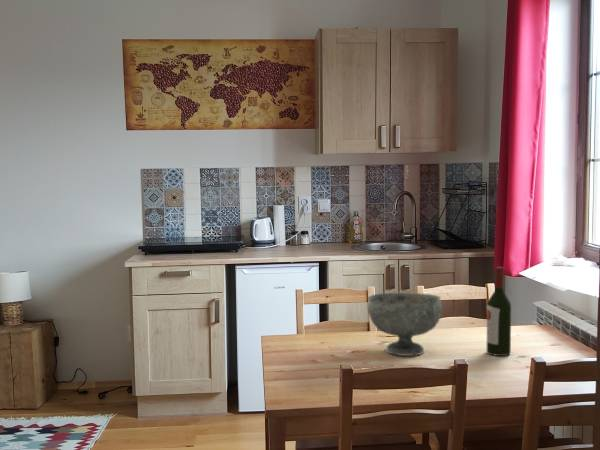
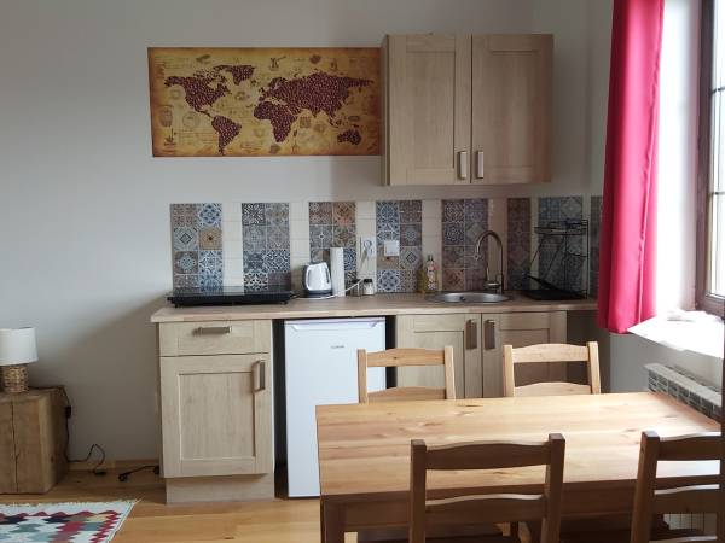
- wine bottle [486,266,512,357]
- decorative bowl [367,292,443,357]
